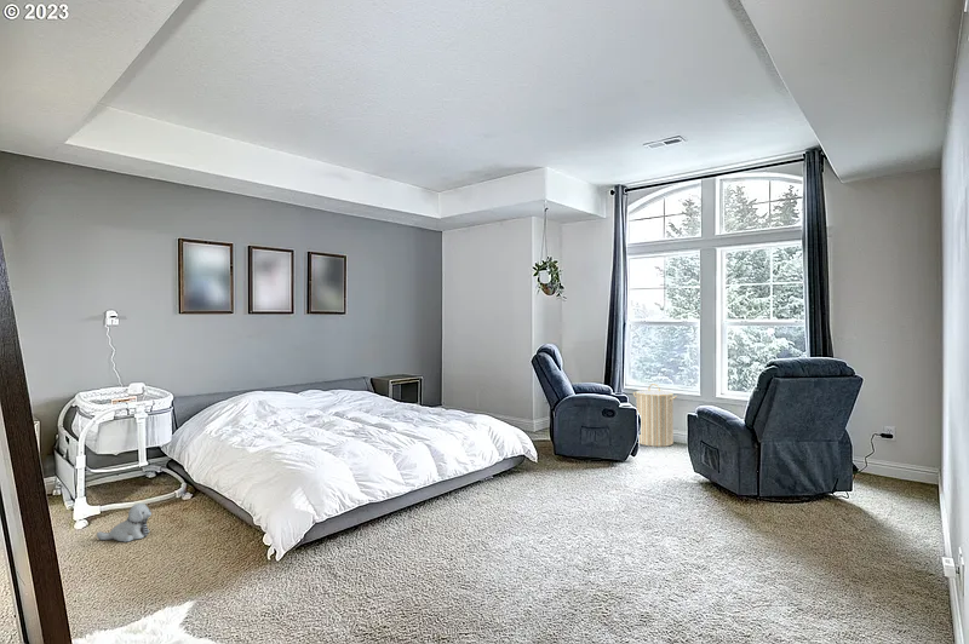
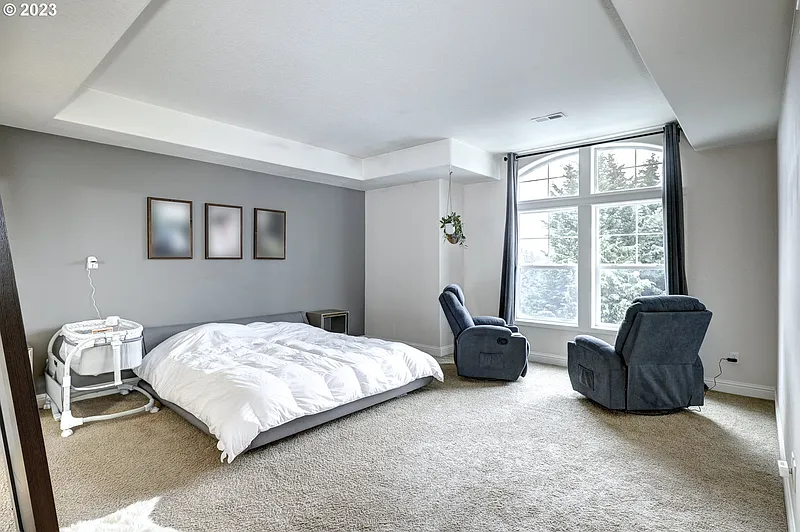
- plush toy [96,502,153,544]
- laundry hamper [632,383,678,448]
